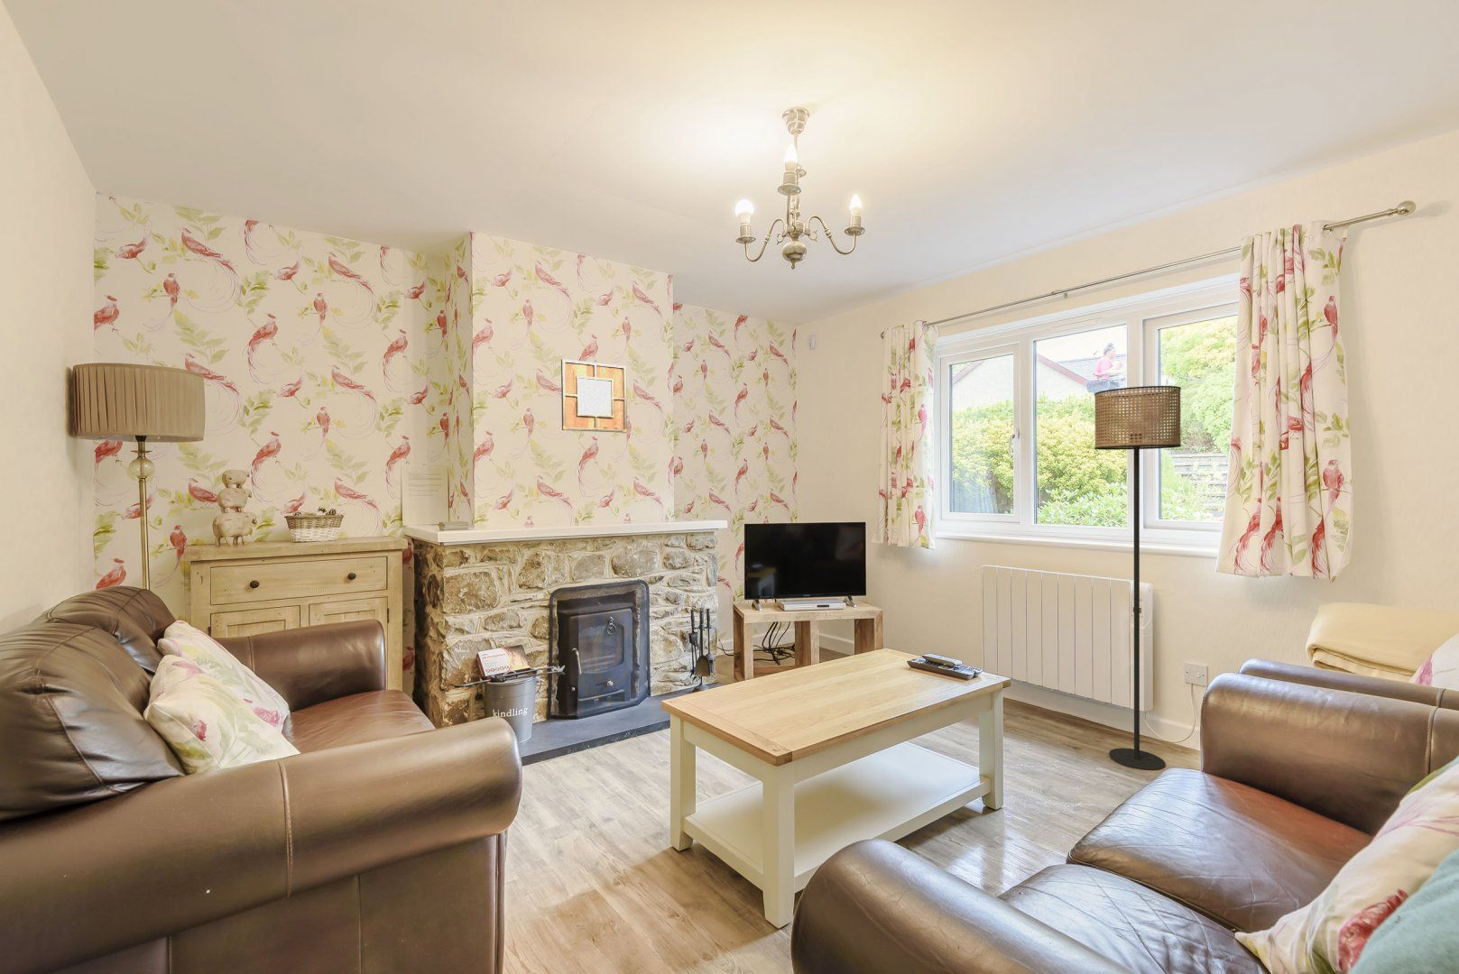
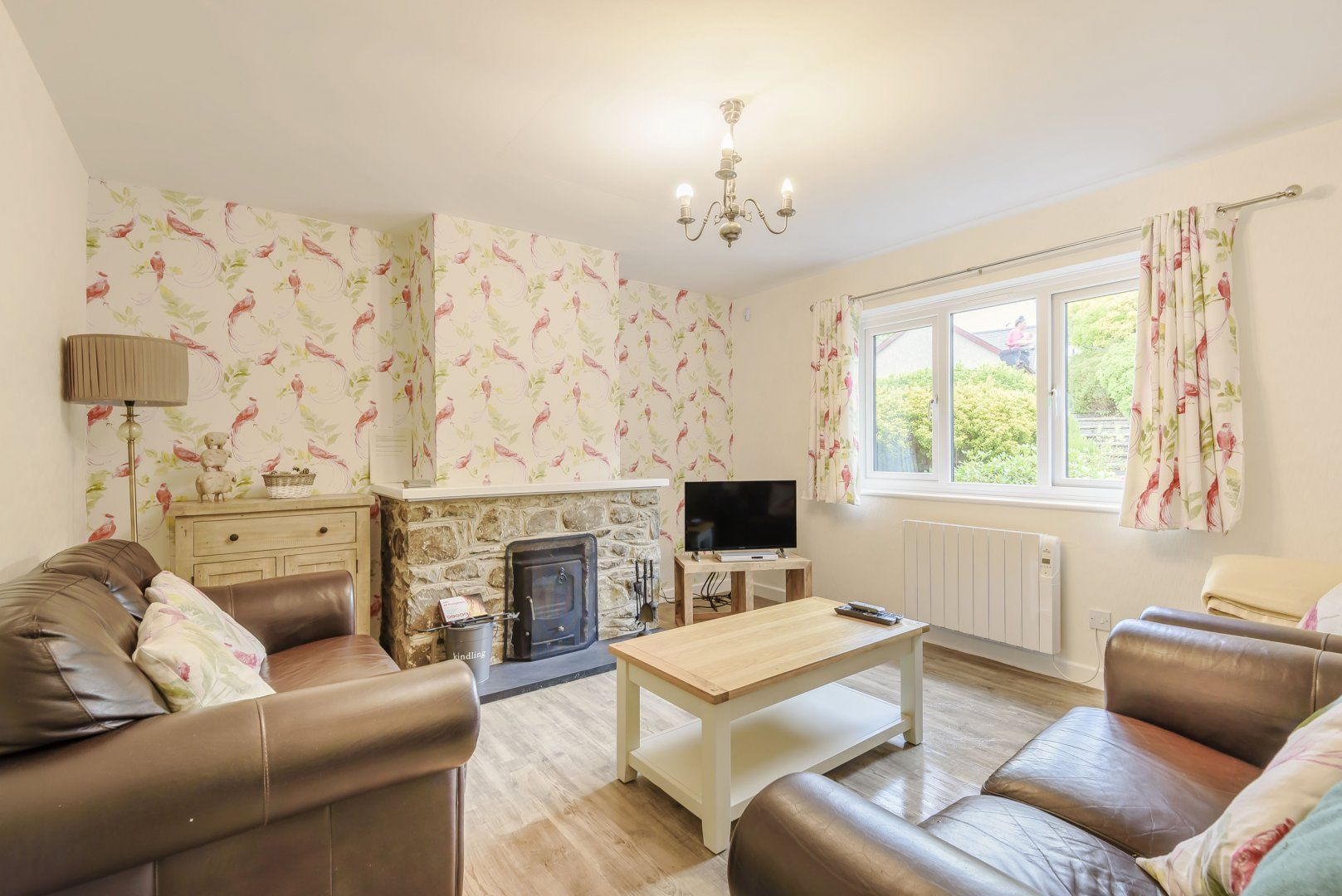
- home mirror [560,358,628,434]
- floor lamp [1094,385,1182,771]
